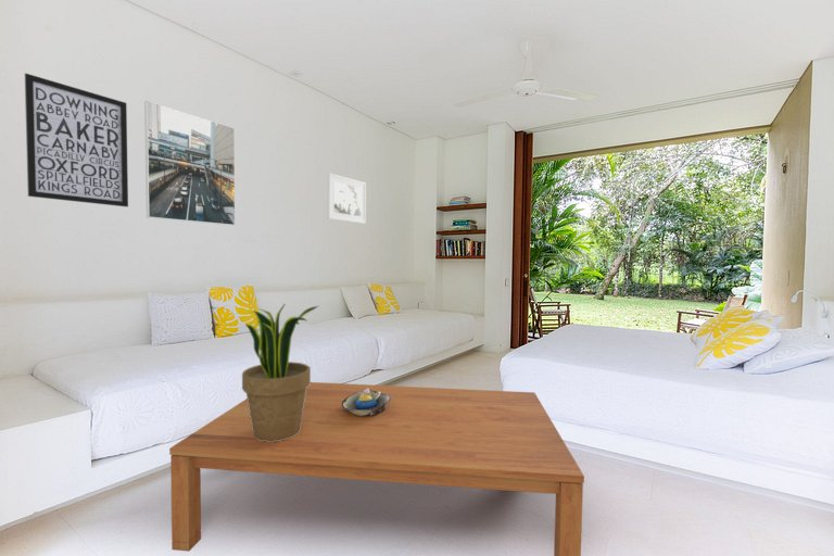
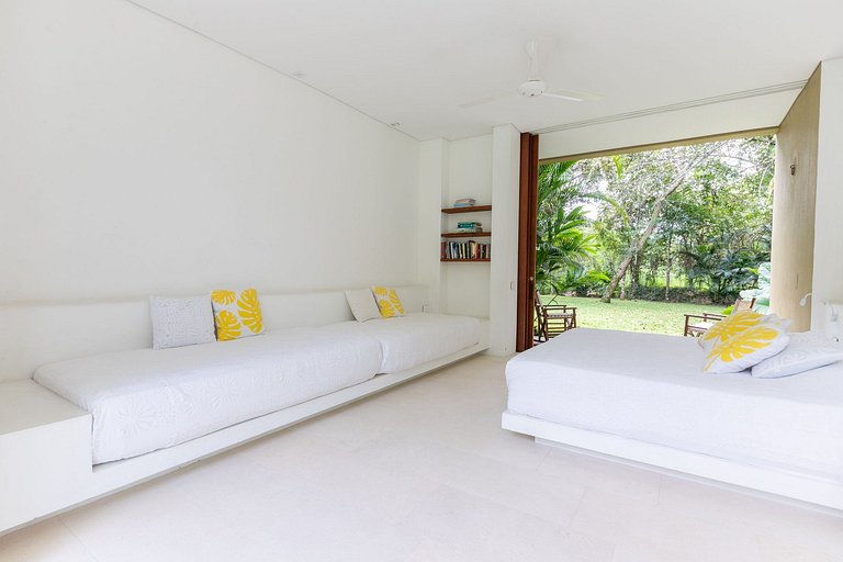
- potted plant [241,302,319,442]
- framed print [327,172,367,225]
- wall art [24,72,129,208]
- decorative bowl [342,388,391,416]
- coffee table [168,381,585,556]
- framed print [143,100,236,227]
